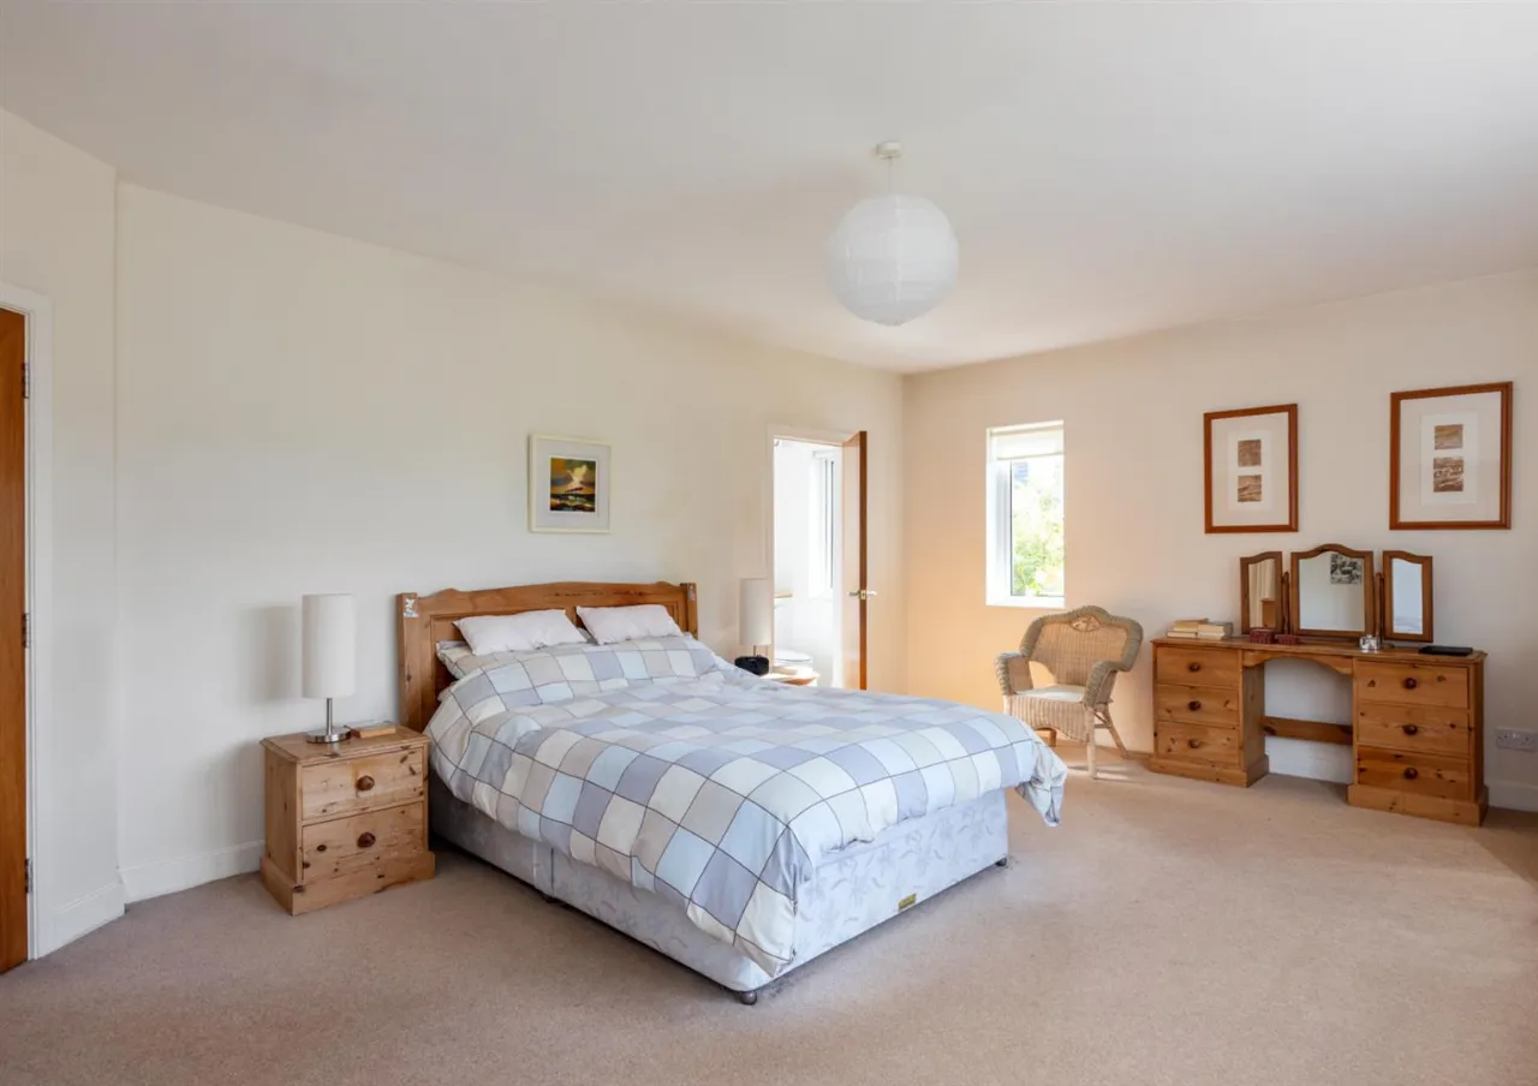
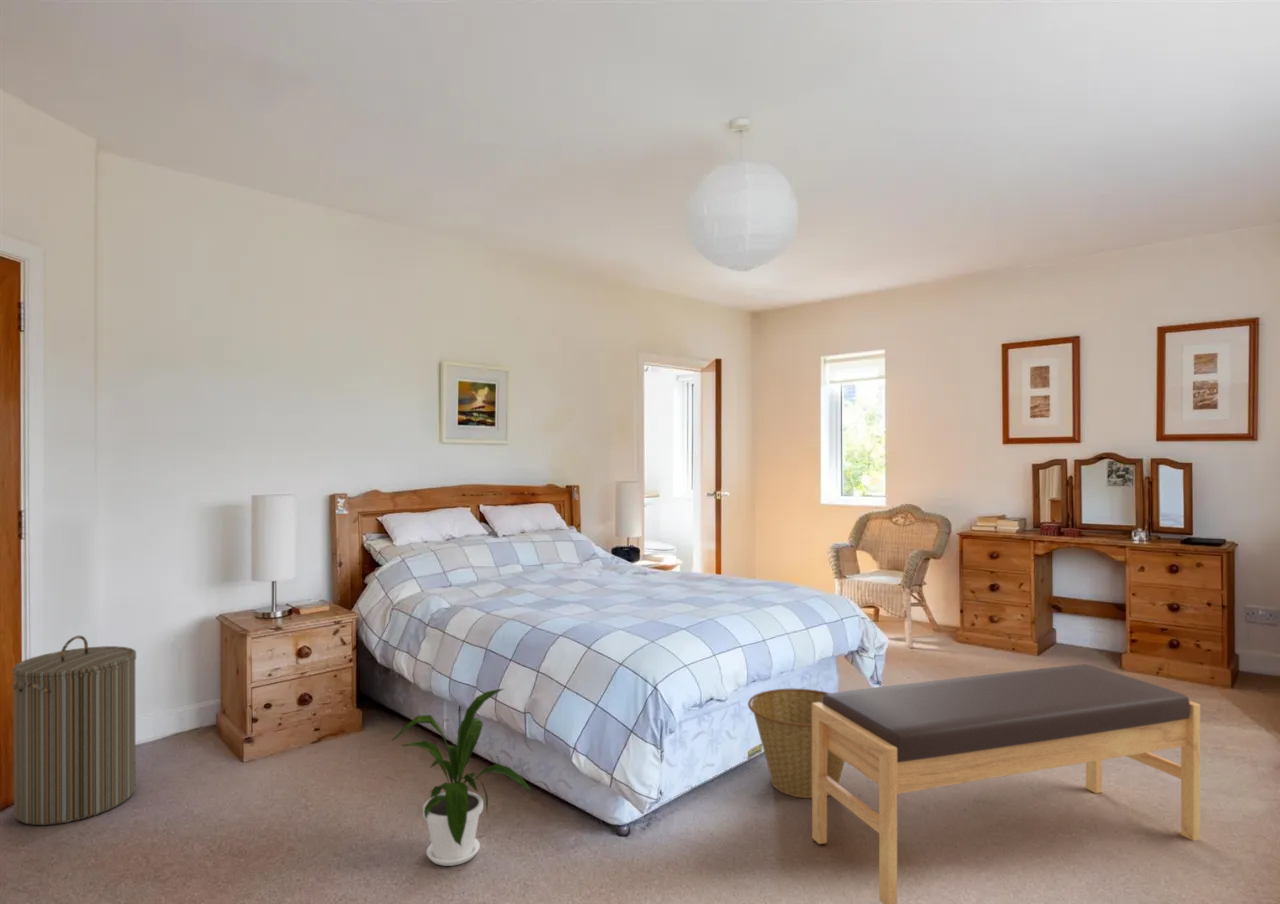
+ bench [811,663,1201,904]
+ basket [747,688,845,799]
+ house plant [390,688,534,867]
+ laundry hamper [12,635,137,826]
